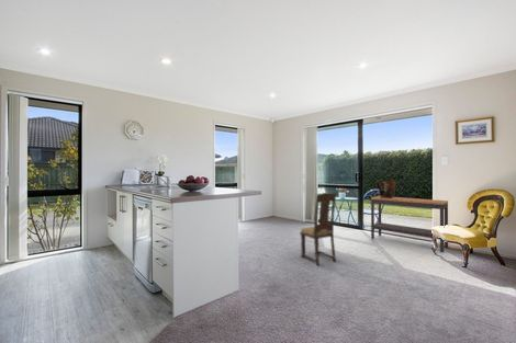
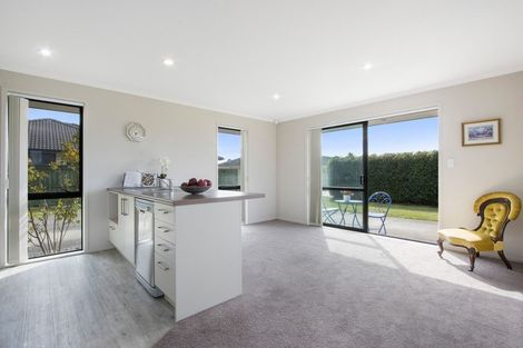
- decorative urn [377,180,397,198]
- console table [370,195,449,253]
- chair [299,192,337,266]
